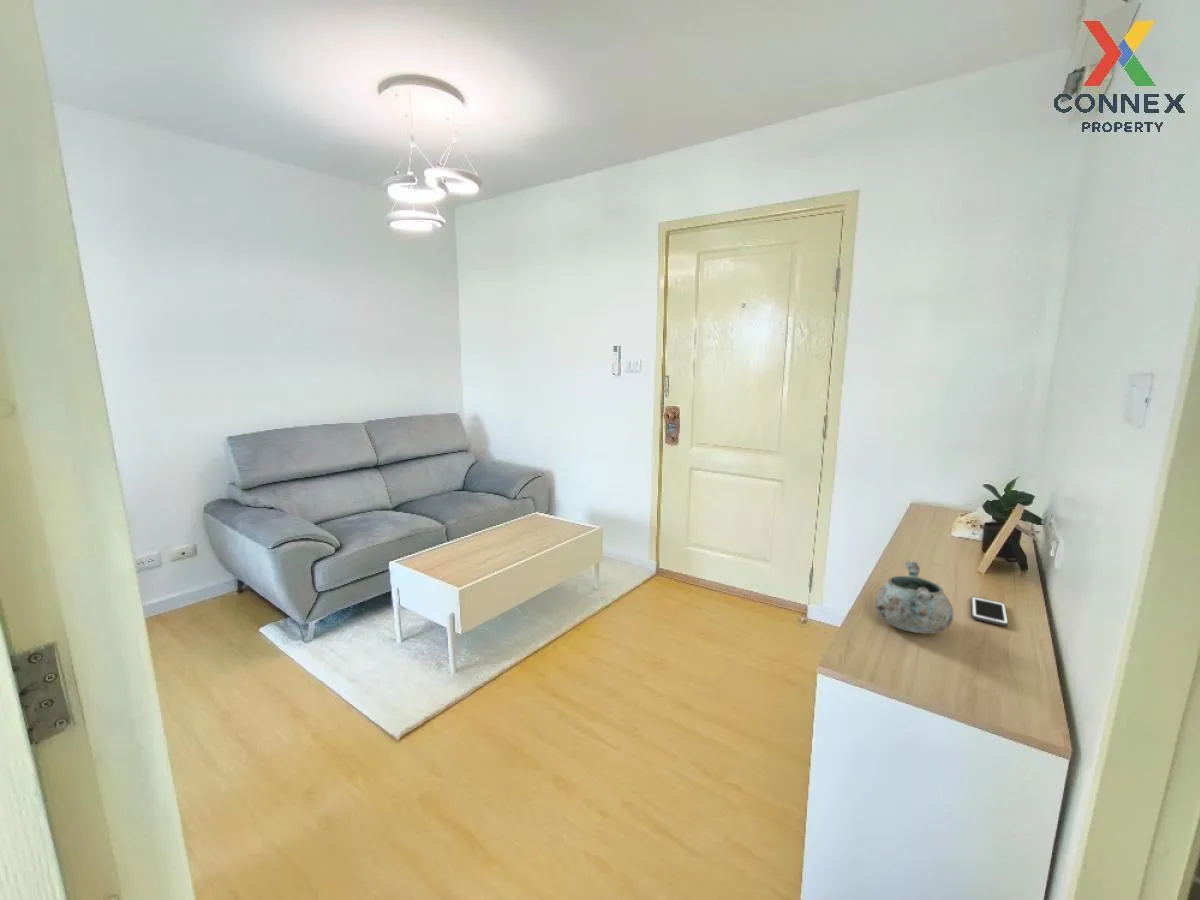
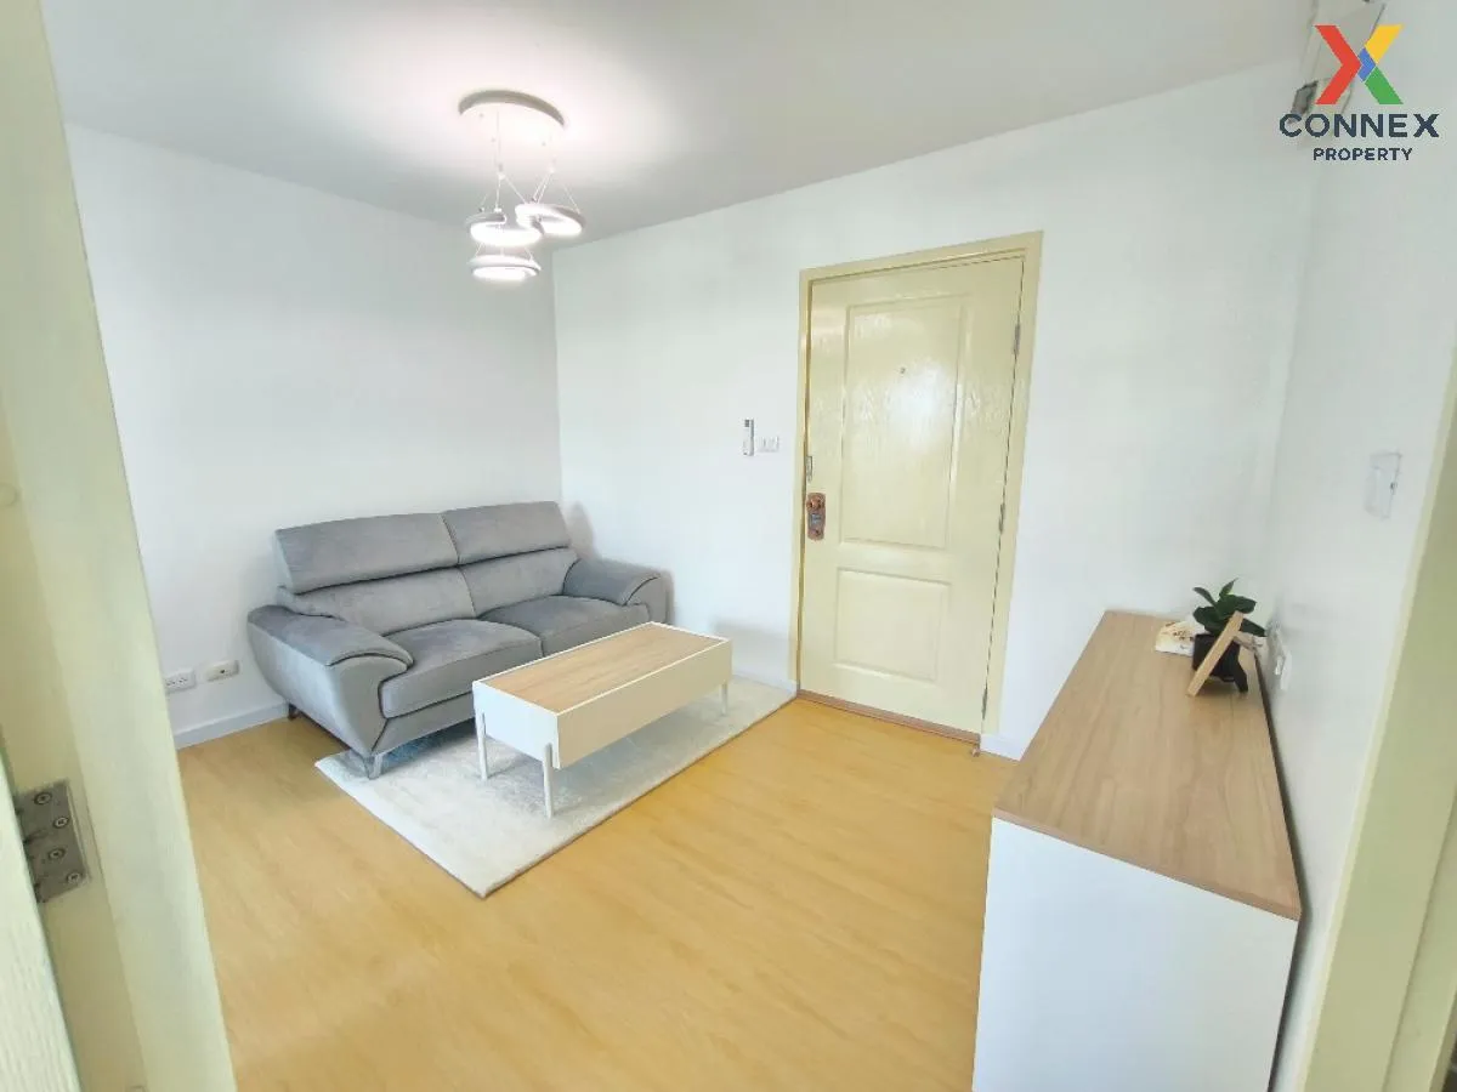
- decorative bowl [874,560,955,635]
- cell phone [970,596,1009,627]
